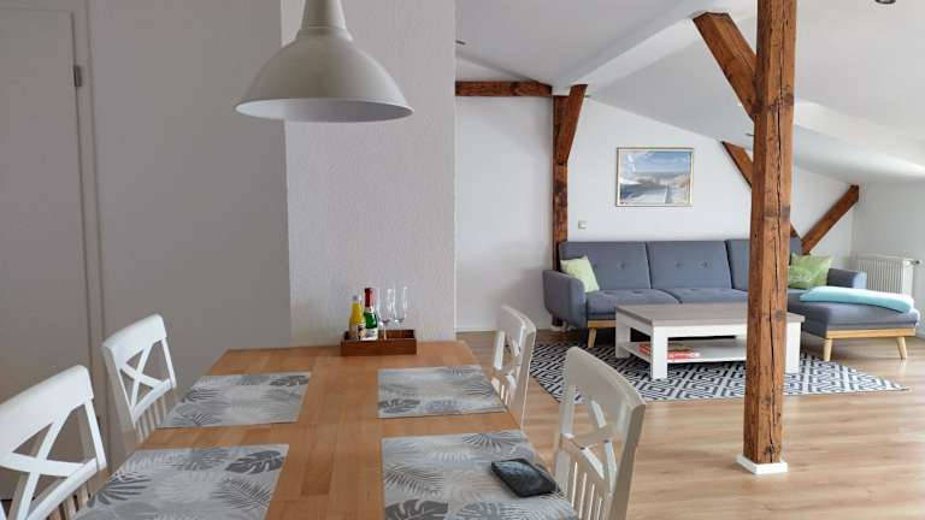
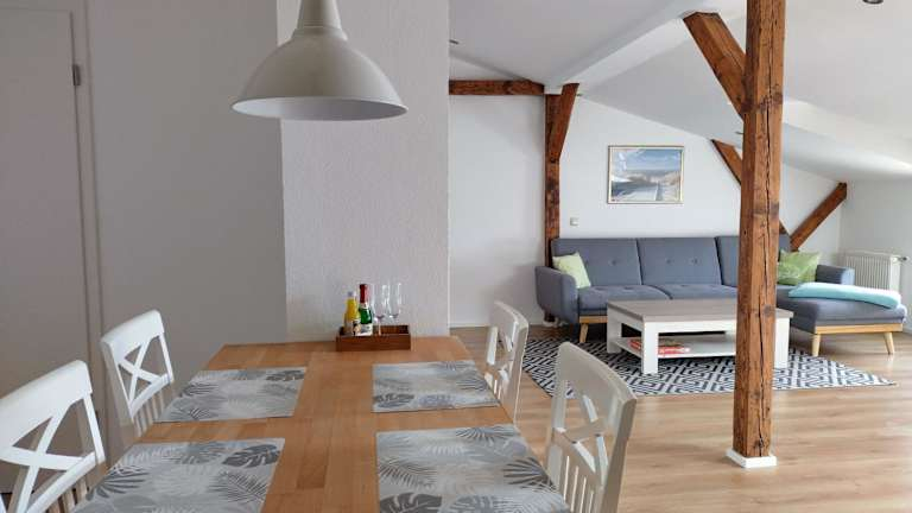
- smartphone [490,457,558,497]
